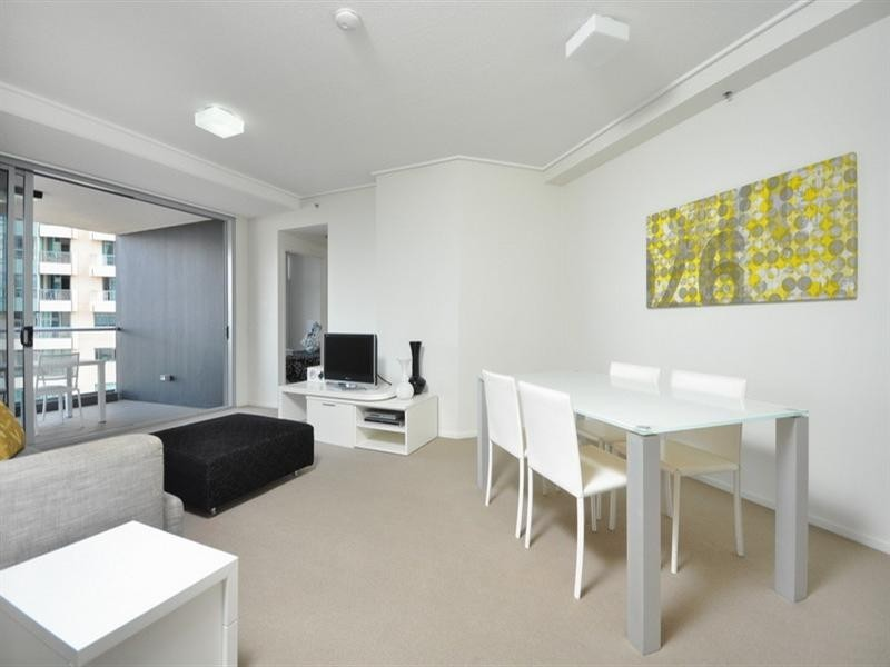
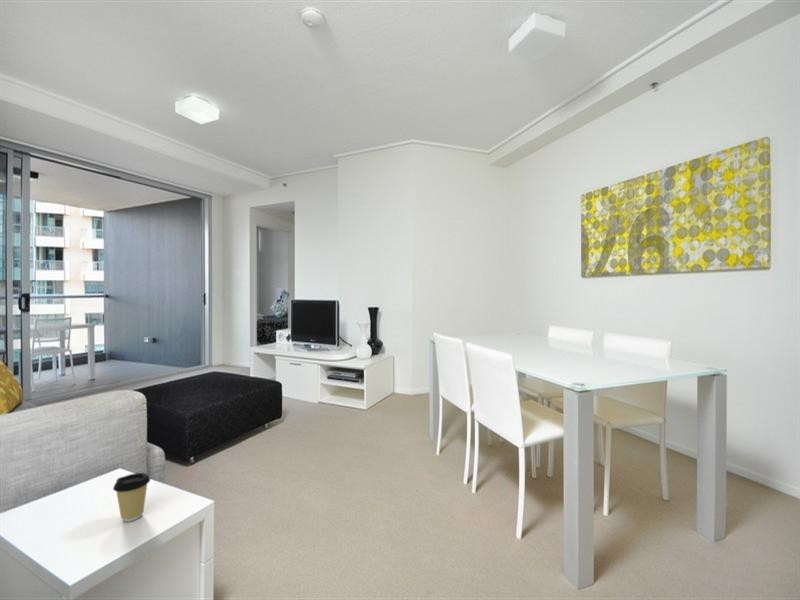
+ coffee cup [112,472,151,523]
